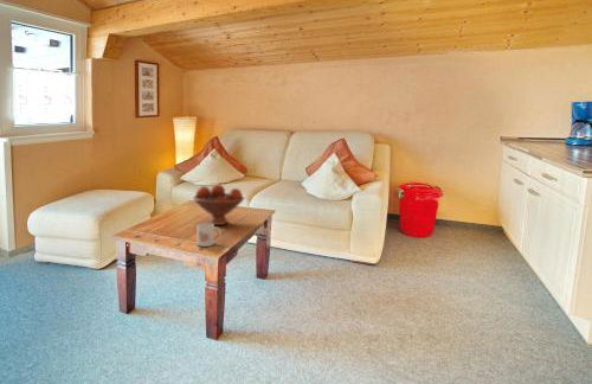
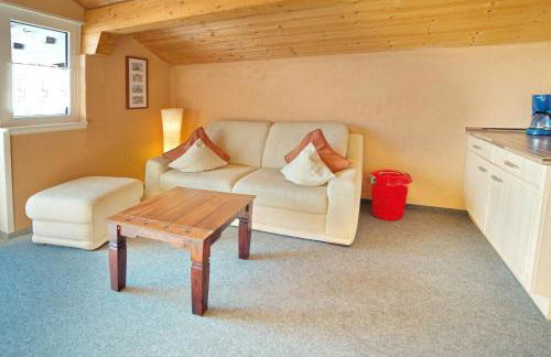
- fruit bowl [192,184,245,226]
- mug [195,222,223,248]
